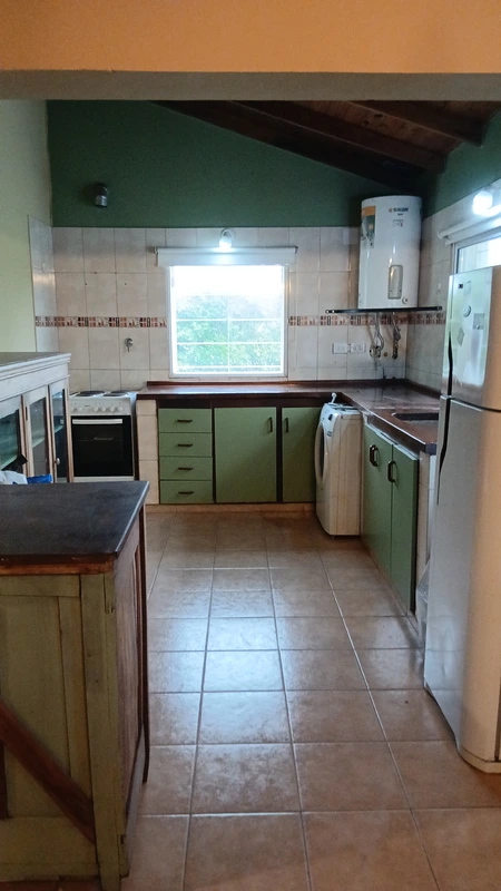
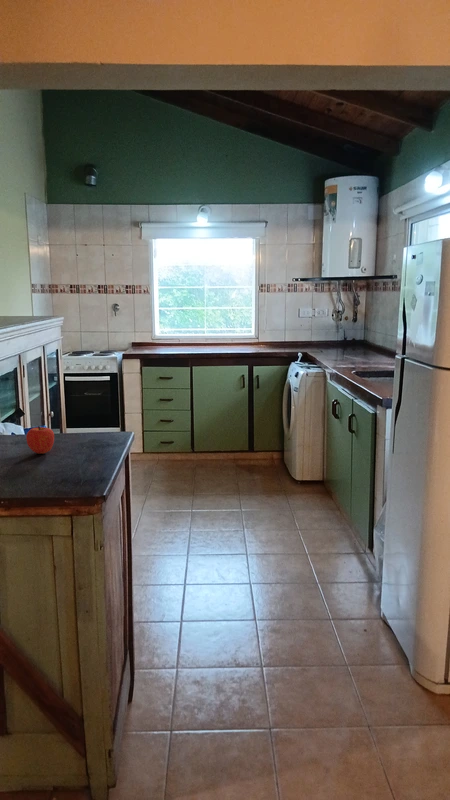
+ fruit [25,425,55,455]
